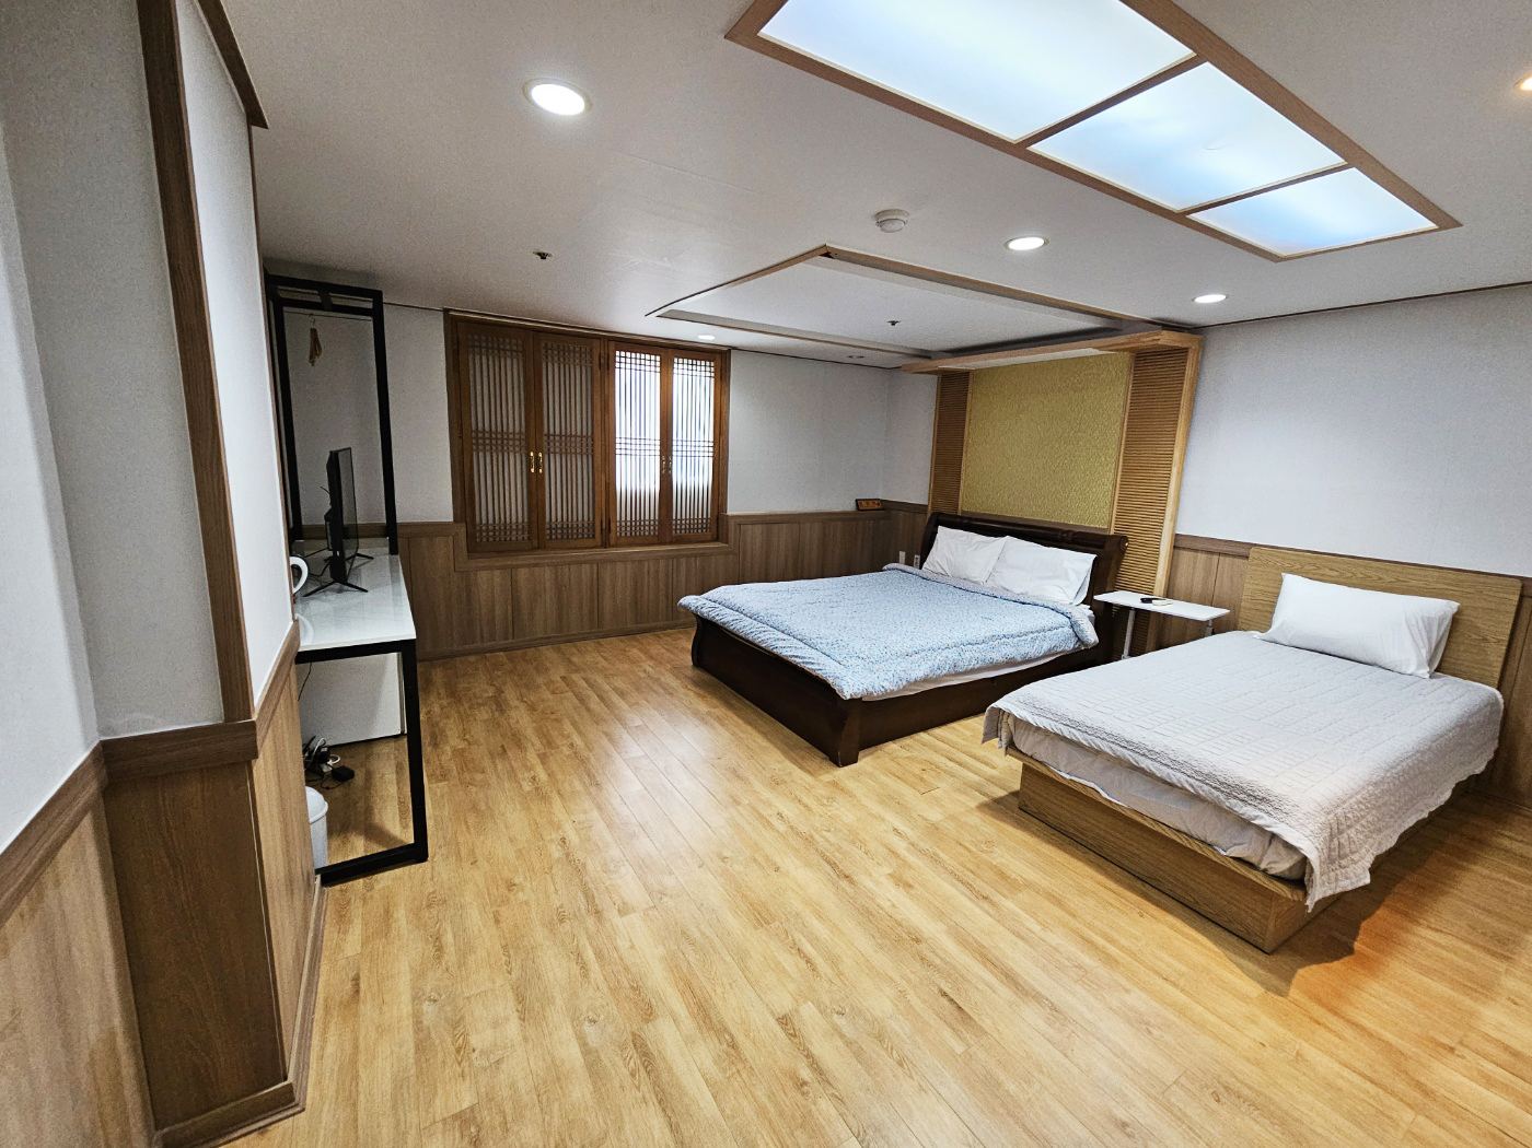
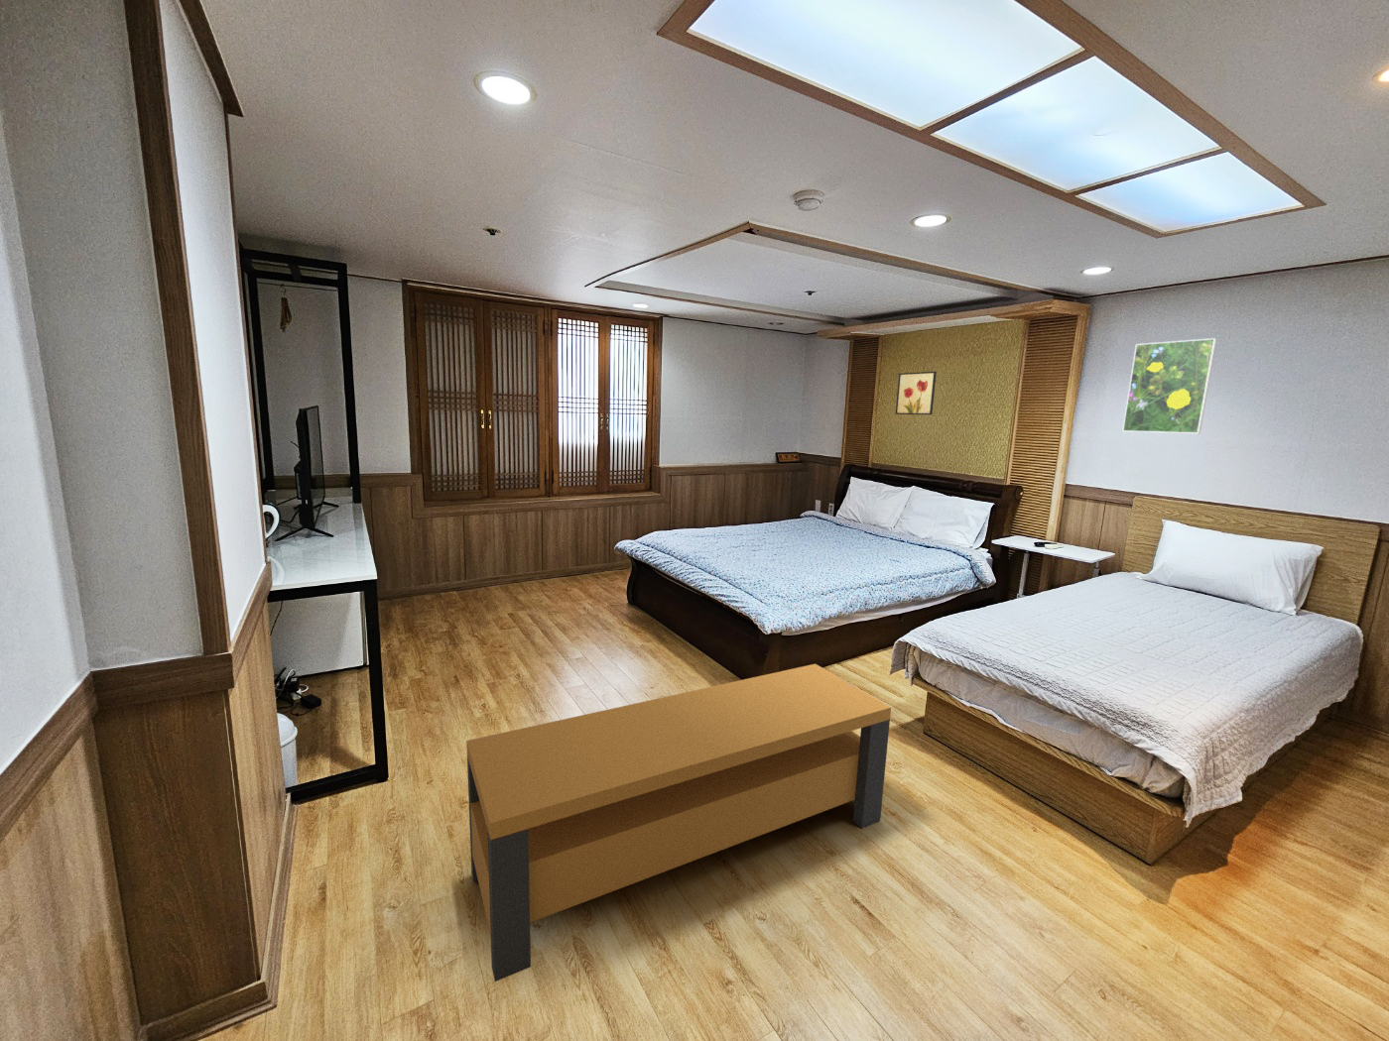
+ bench [465,664,892,983]
+ wall art [895,371,937,416]
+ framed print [1121,337,1218,434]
